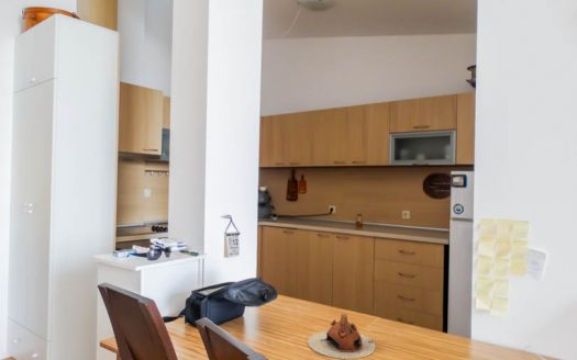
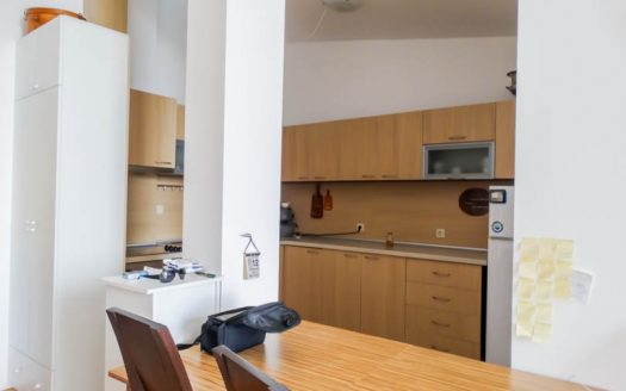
- teapot [307,313,377,360]
